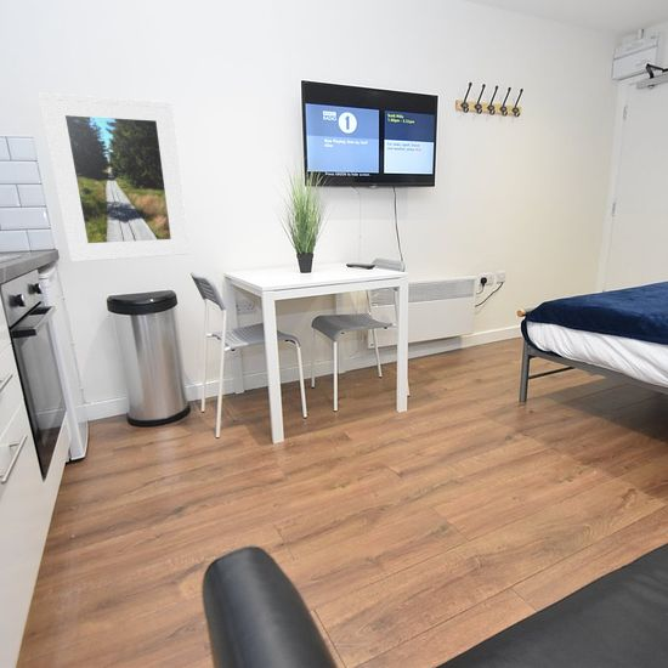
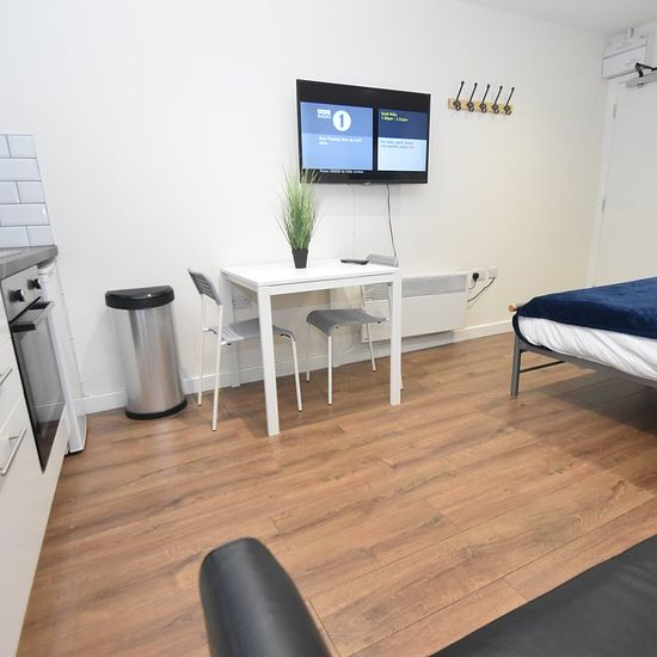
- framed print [38,92,191,264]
